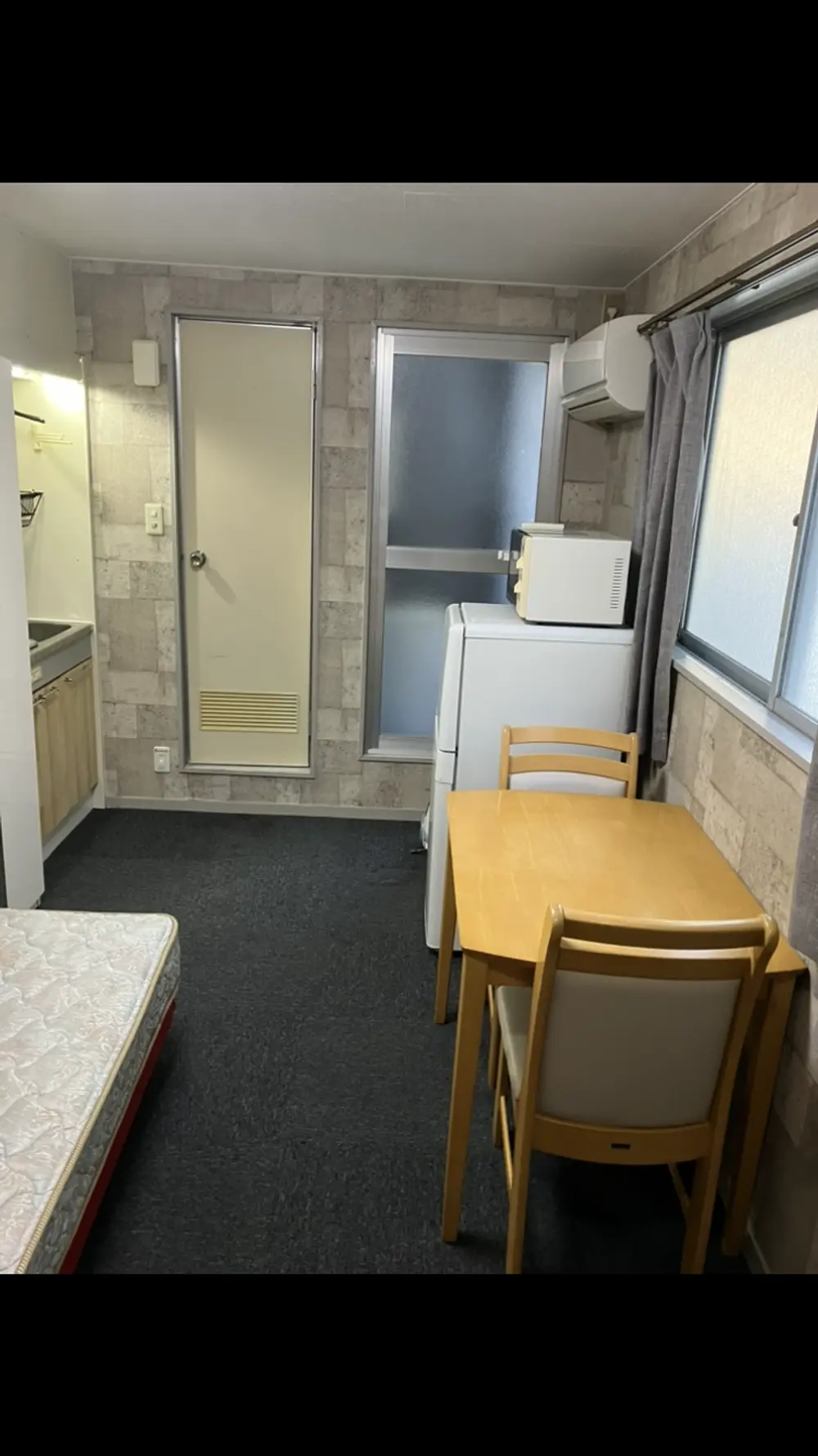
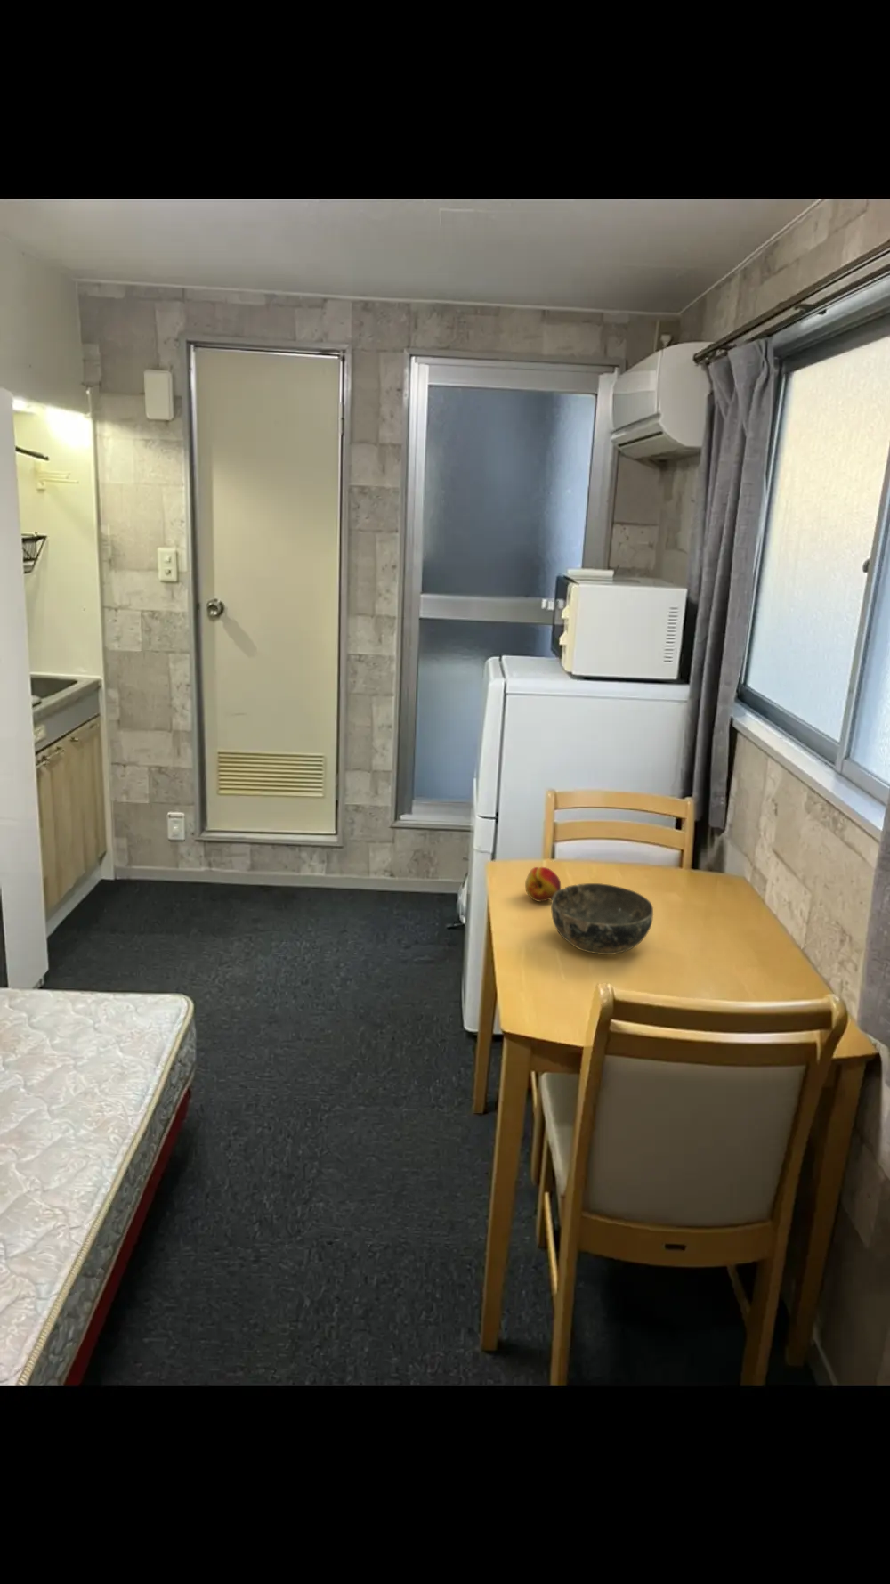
+ fruit [524,866,561,903]
+ bowl [551,882,654,955]
